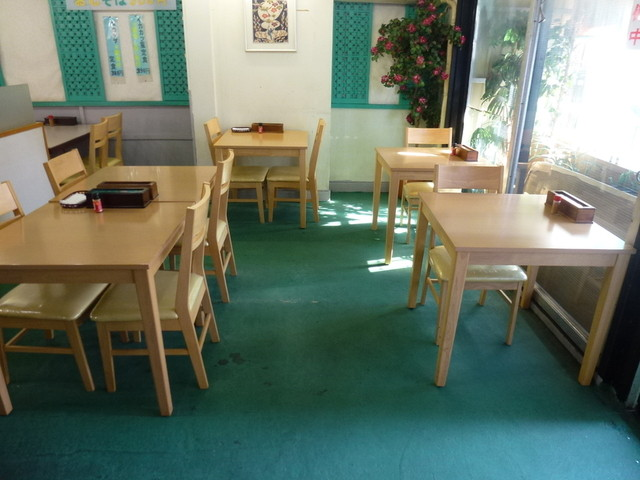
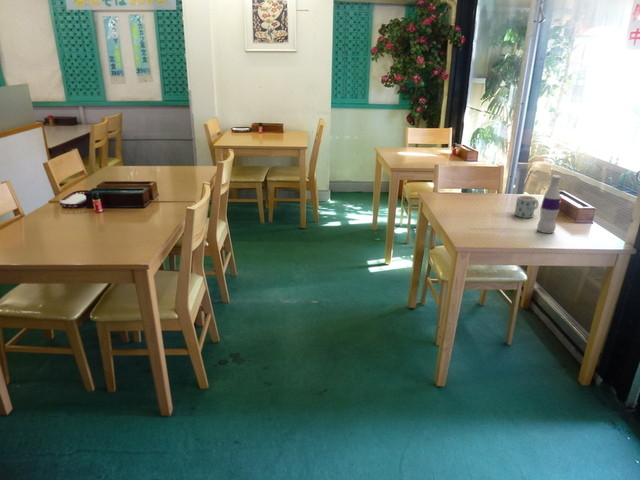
+ bottle [536,174,562,234]
+ mug [514,195,539,219]
